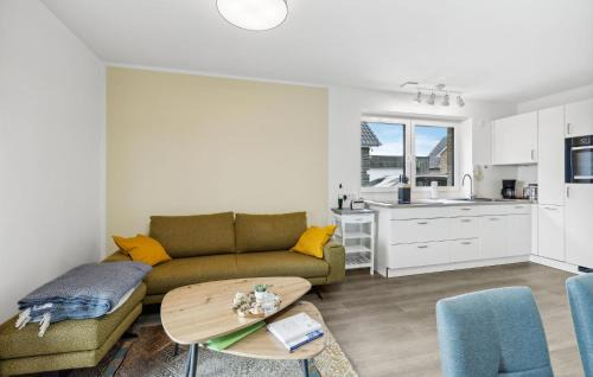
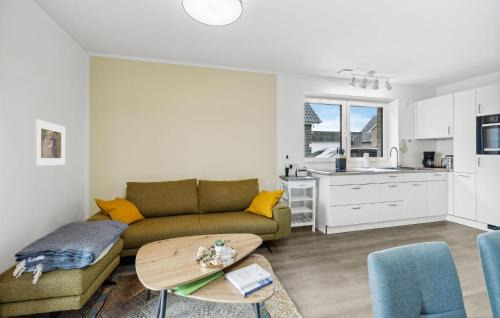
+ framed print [33,118,66,167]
